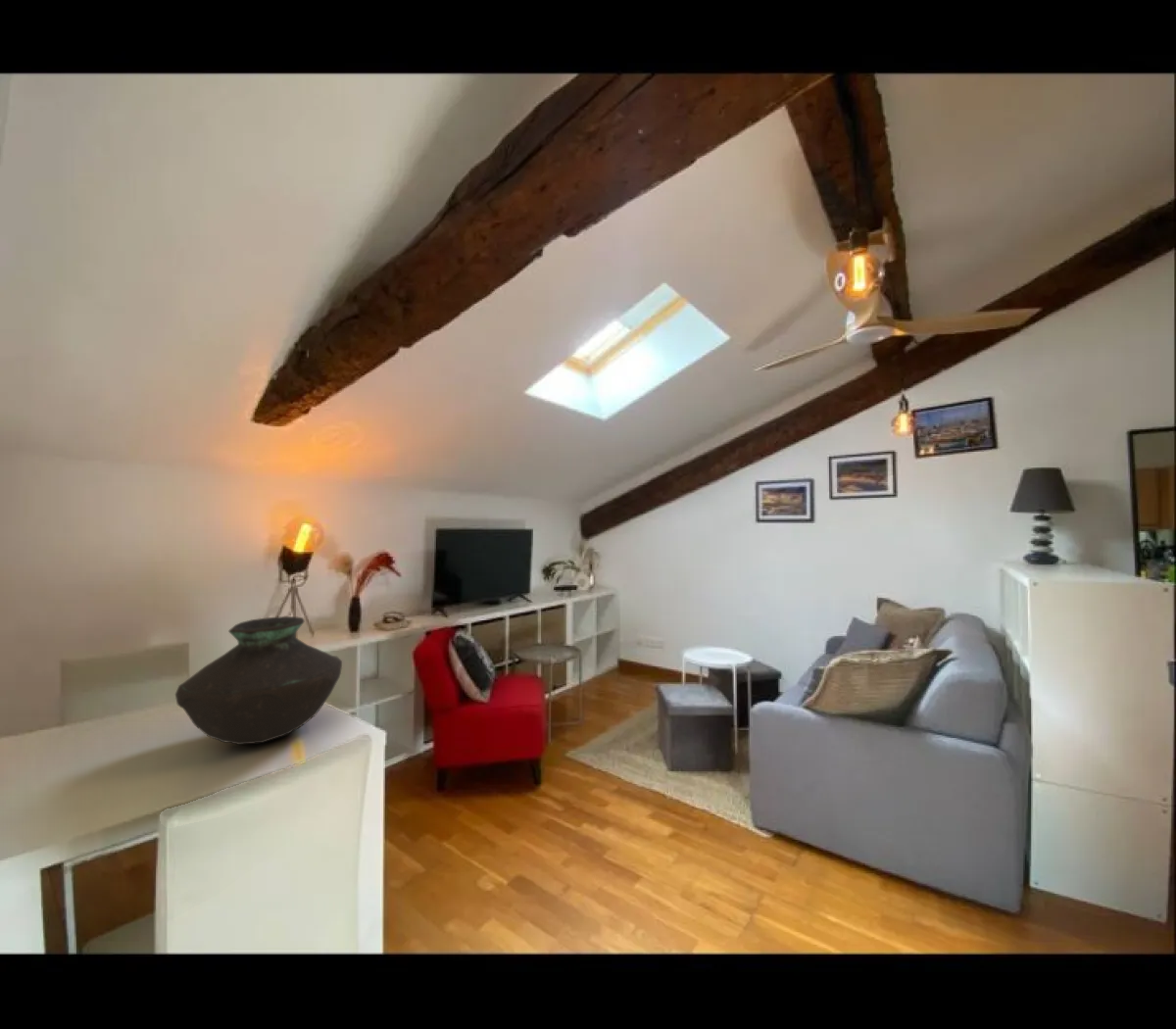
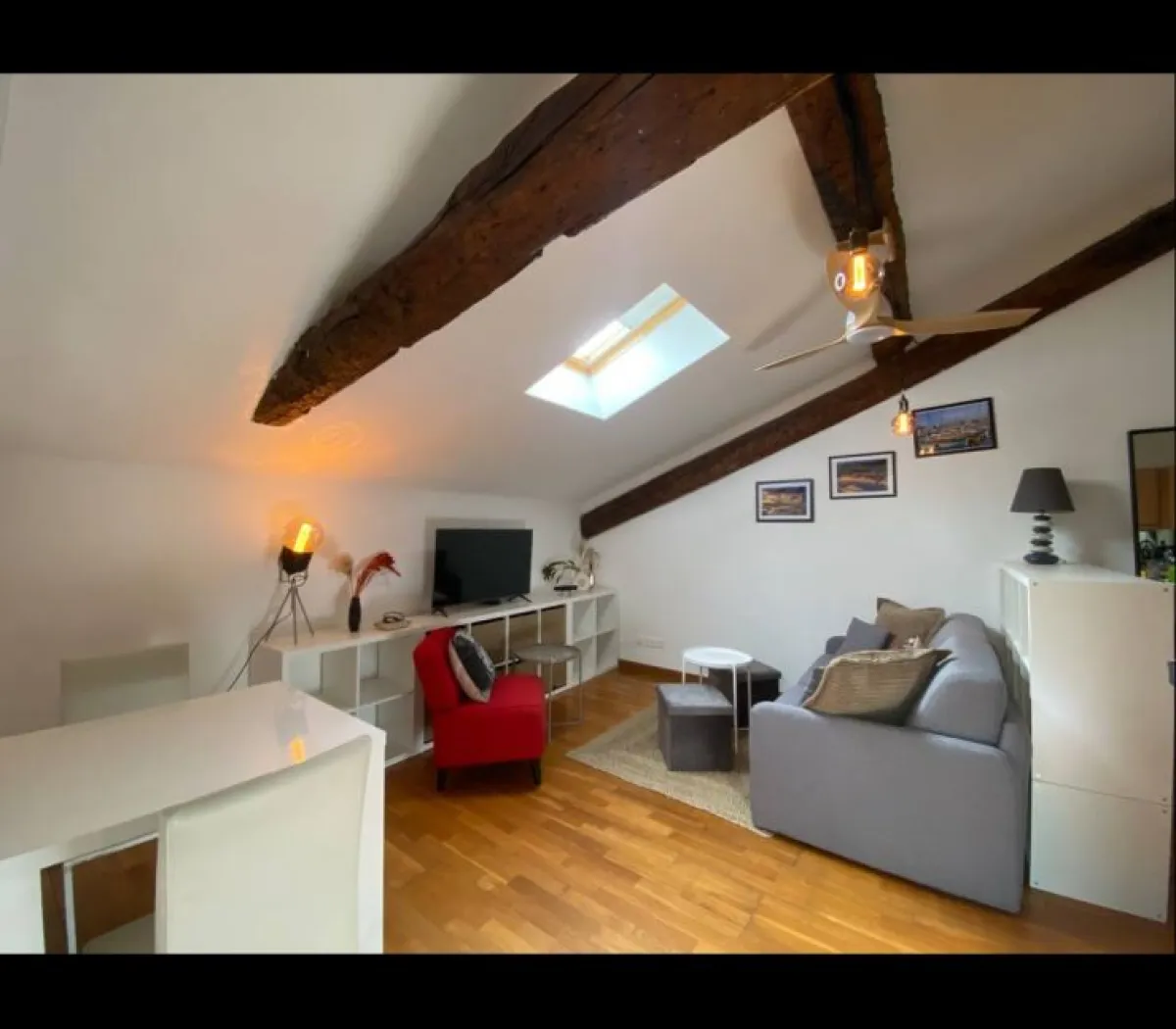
- vase [174,615,343,746]
